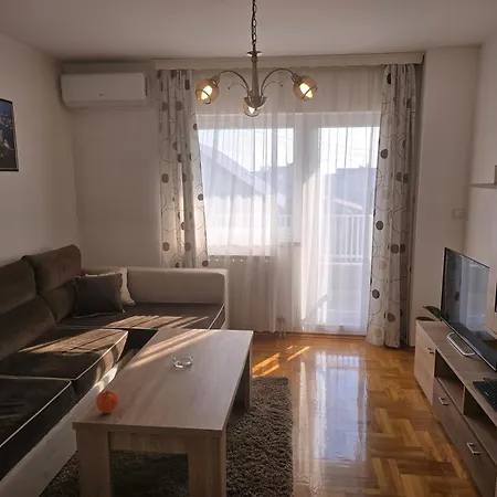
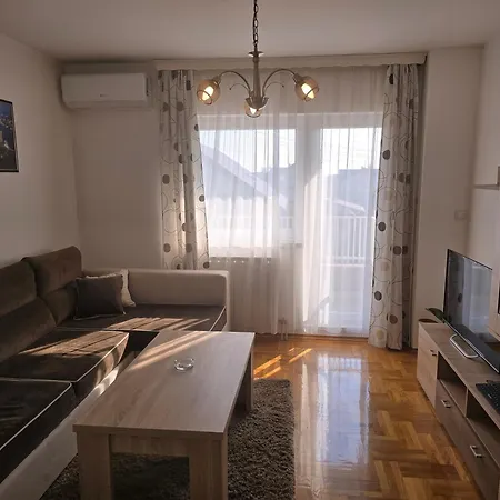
- fruit [95,389,119,414]
